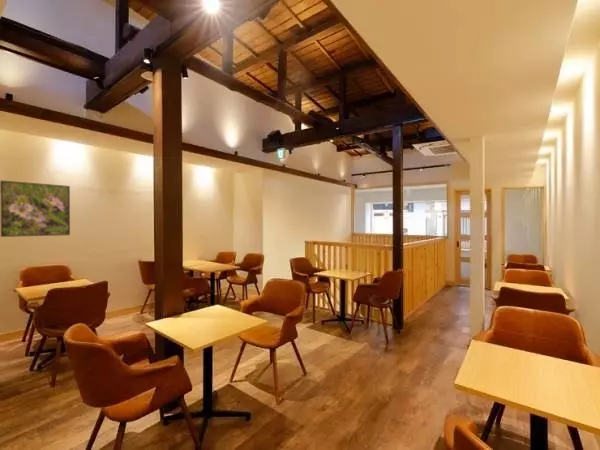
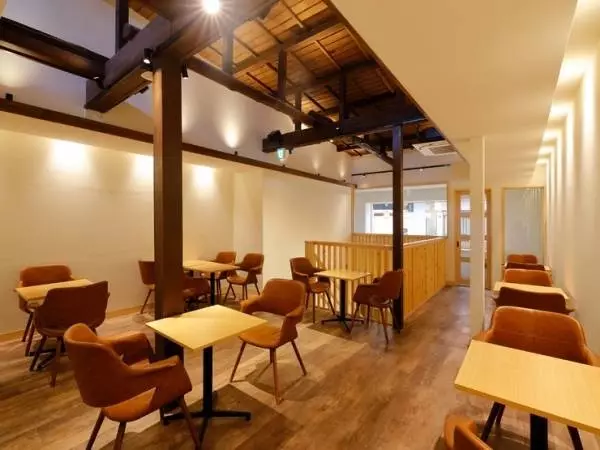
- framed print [0,179,71,238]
